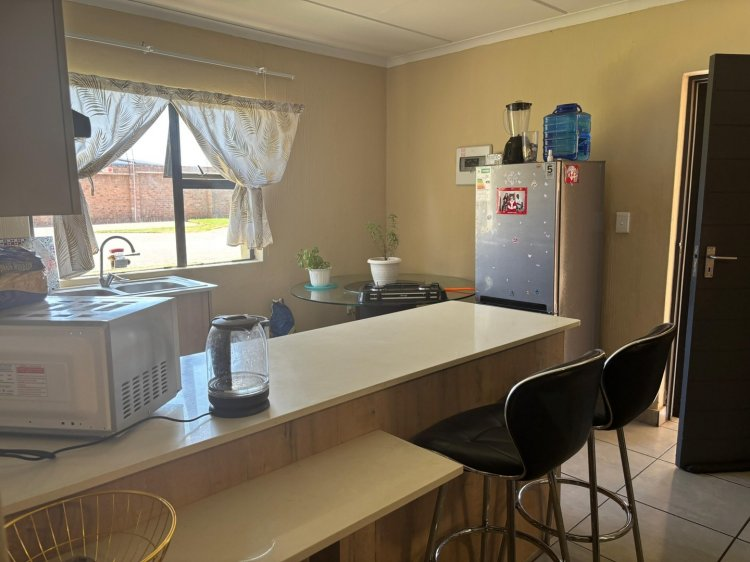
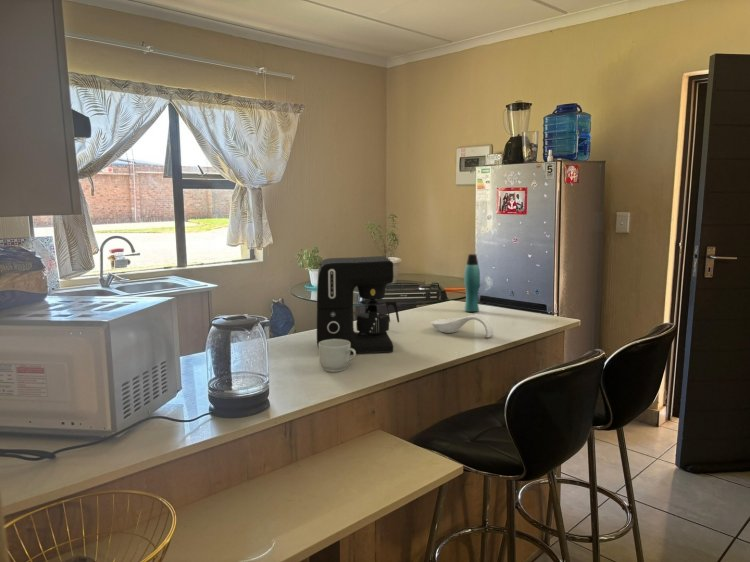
+ mug [318,339,357,373]
+ spoon rest [430,314,495,339]
+ coffee maker [316,255,400,354]
+ bottle [463,253,481,313]
